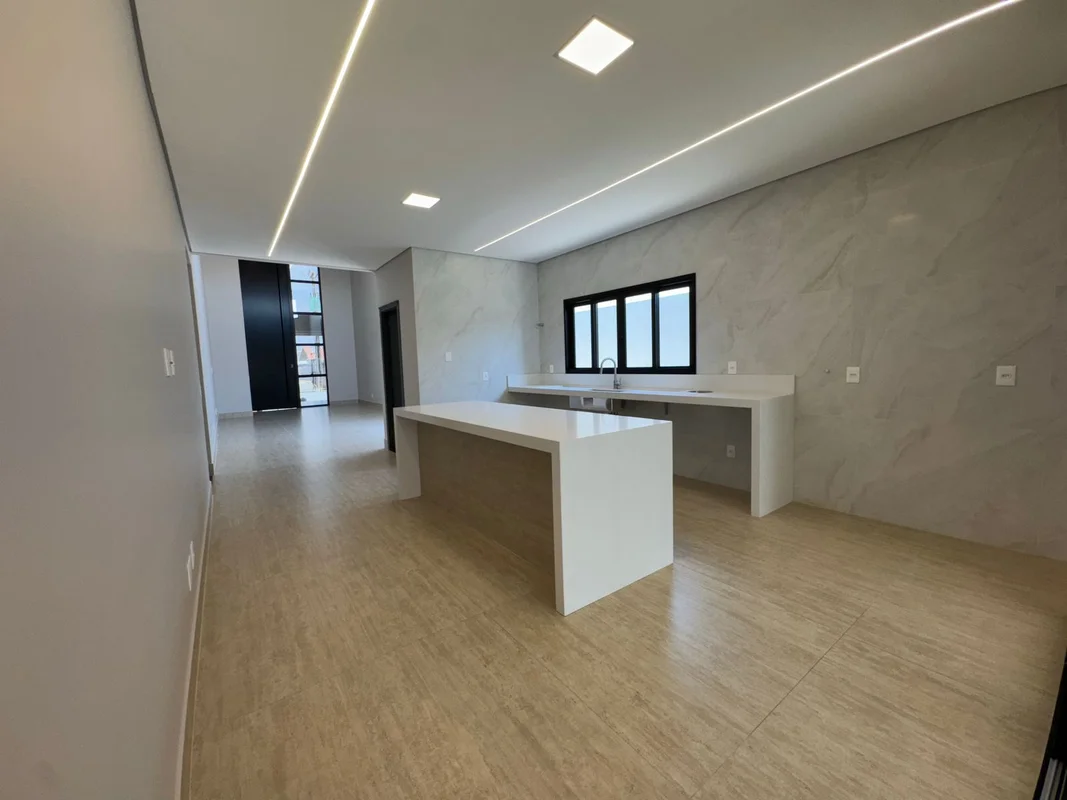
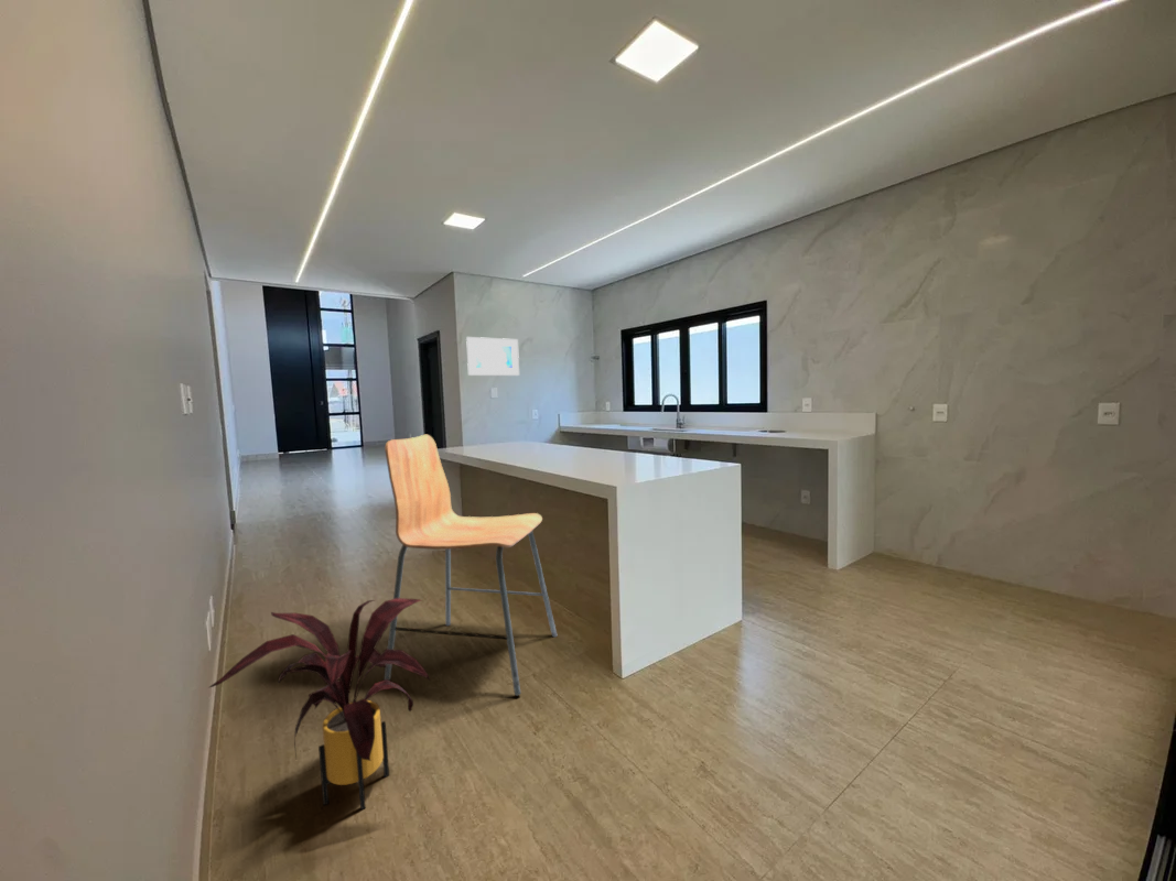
+ chair [384,434,558,697]
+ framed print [465,336,520,377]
+ house plant [208,597,432,811]
